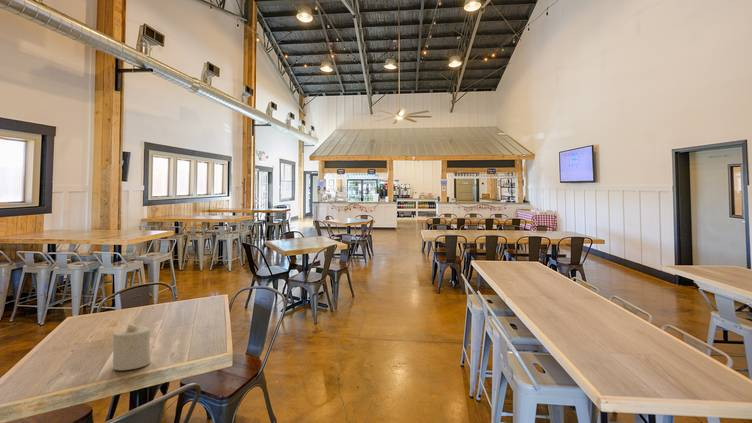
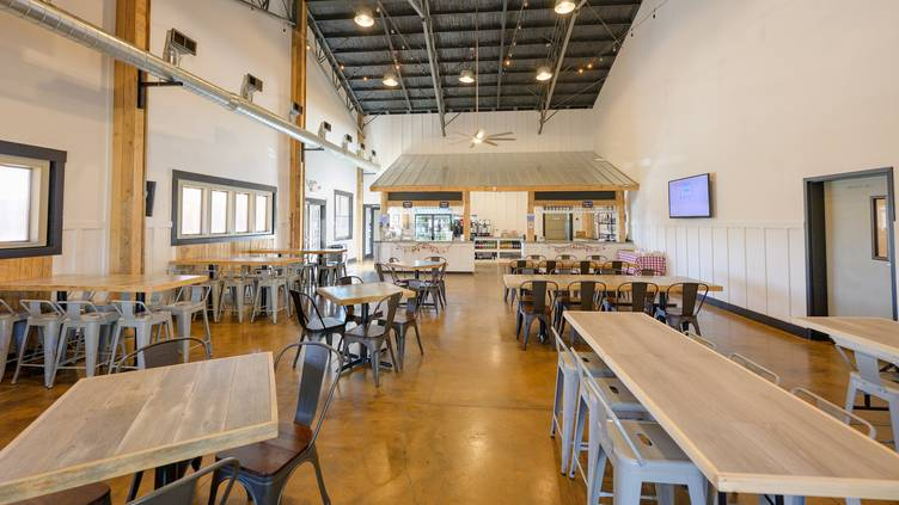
- candle [112,323,152,371]
